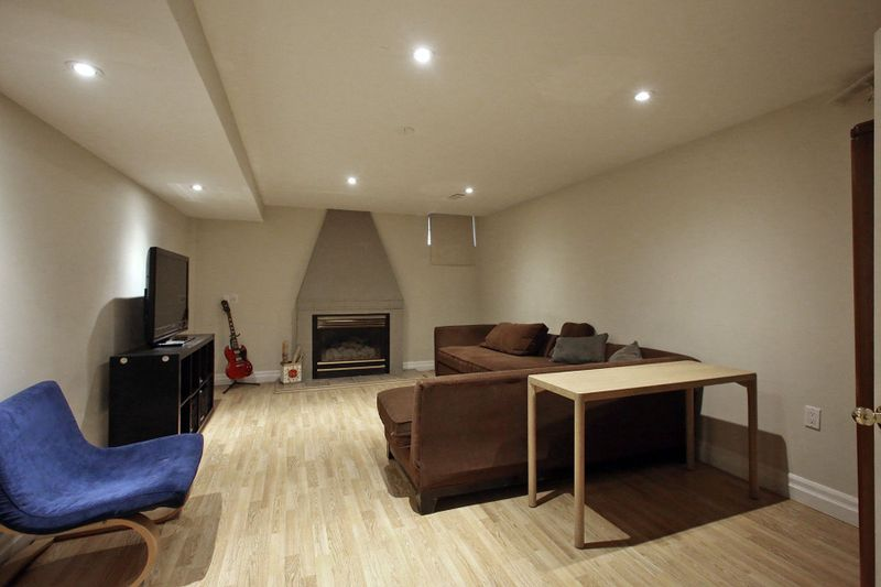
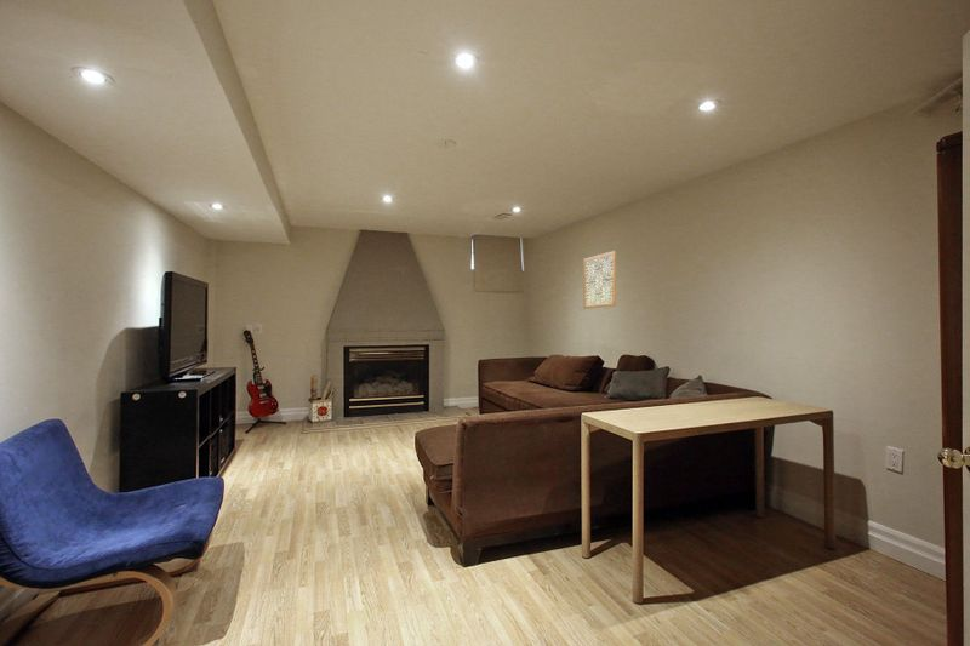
+ wall art [582,250,617,310]
